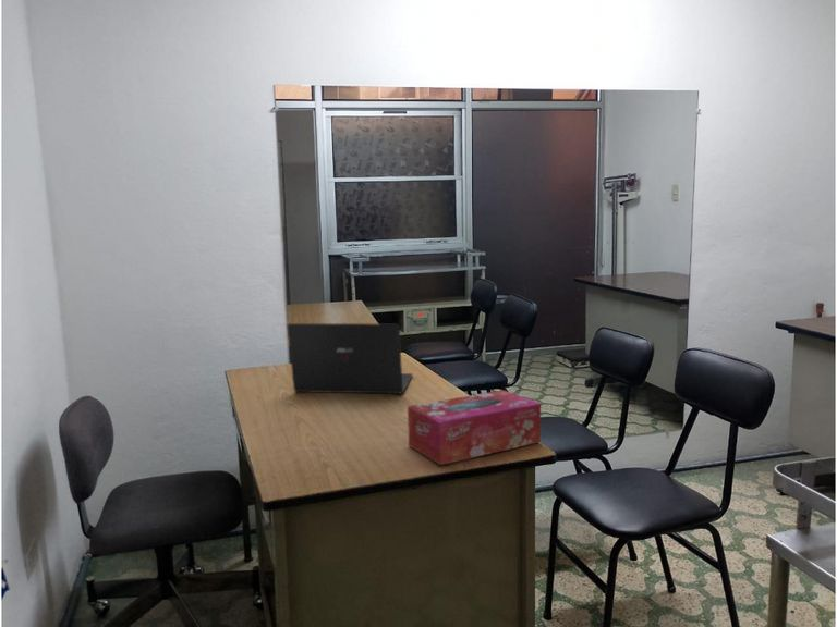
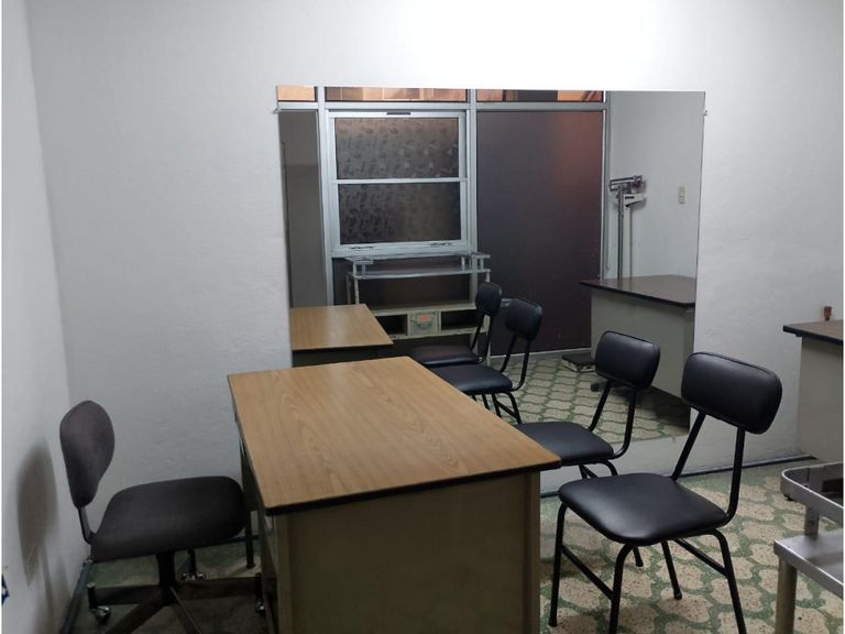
- tissue box [407,389,542,466]
- laptop [286,322,414,394]
